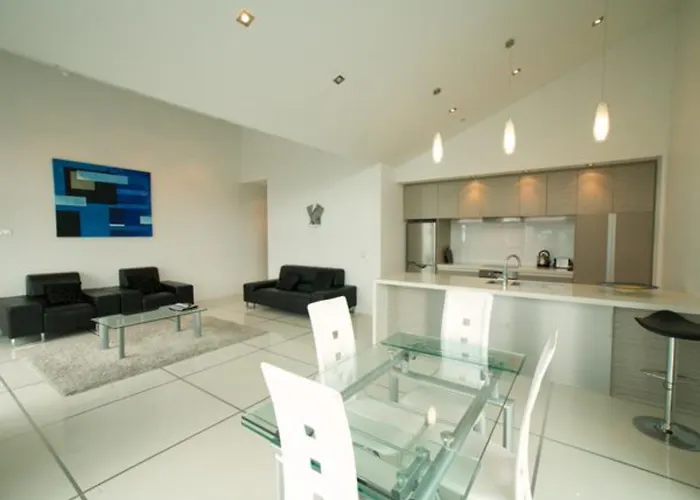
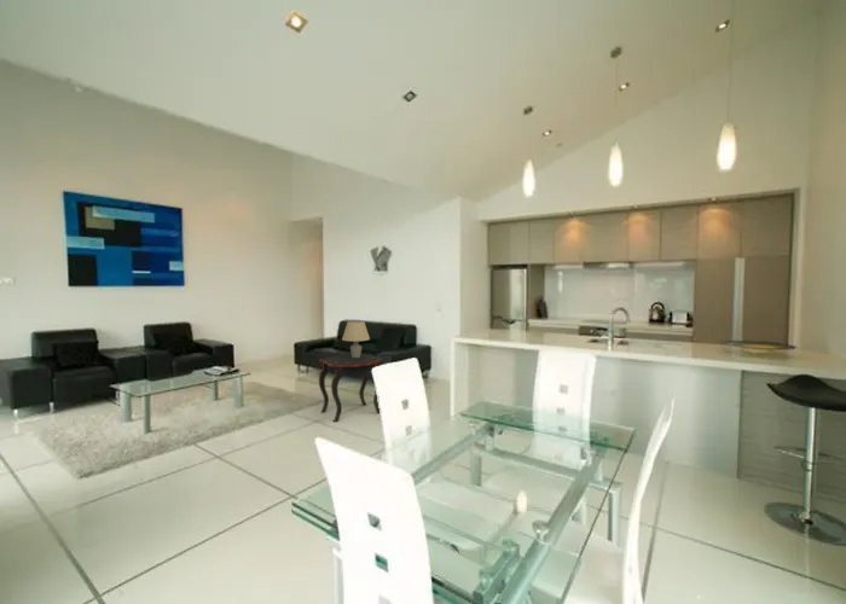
+ table lamp [341,320,371,358]
+ side table [318,353,383,423]
